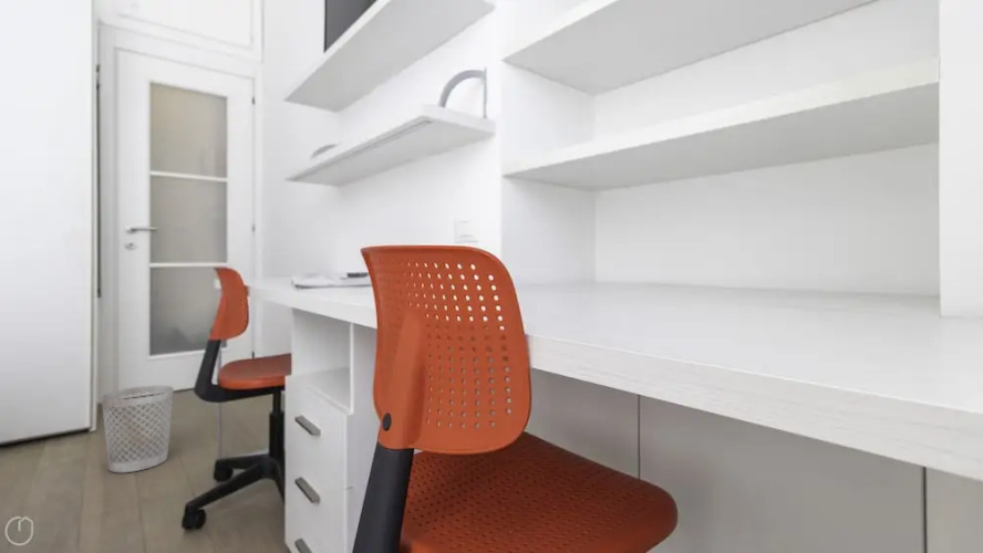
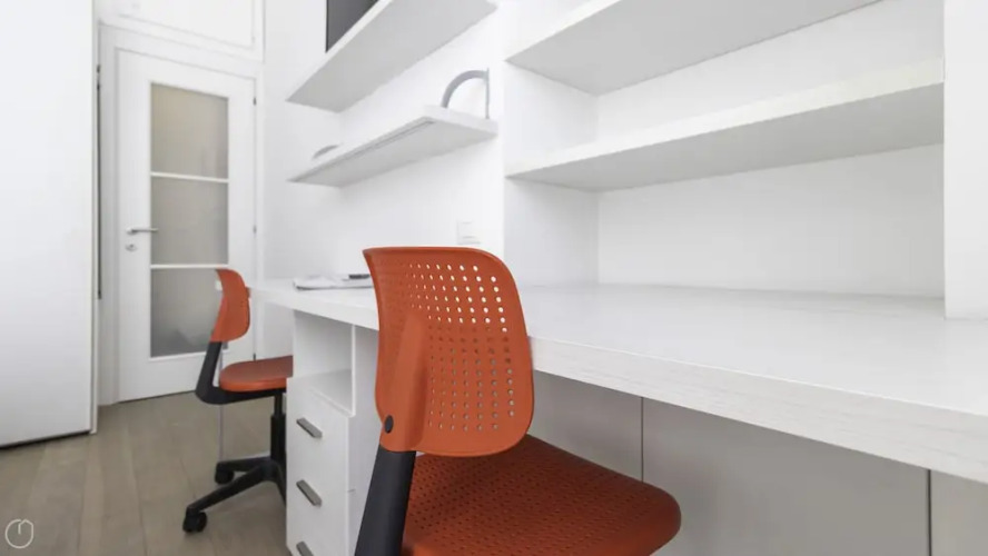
- wastebasket [101,385,175,473]
